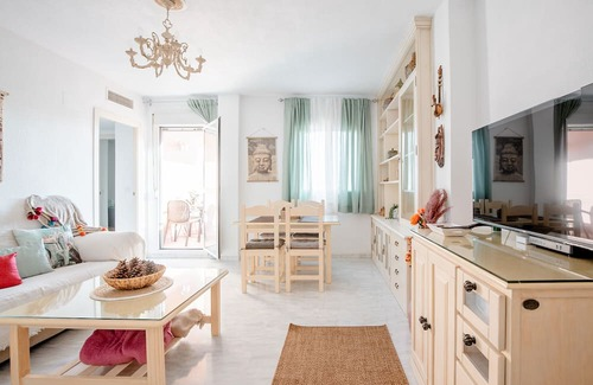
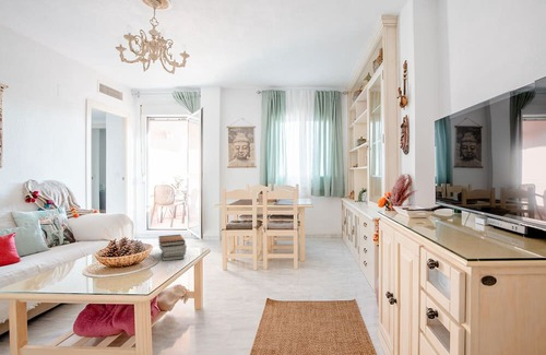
+ book stack [157,234,188,262]
